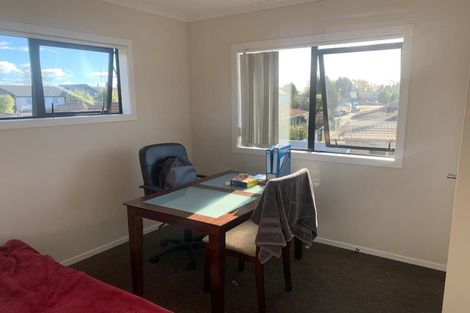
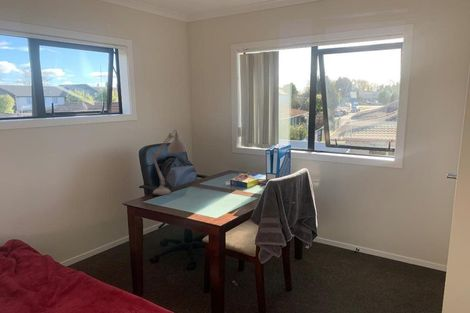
+ desk lamp [150,129,188,197]
